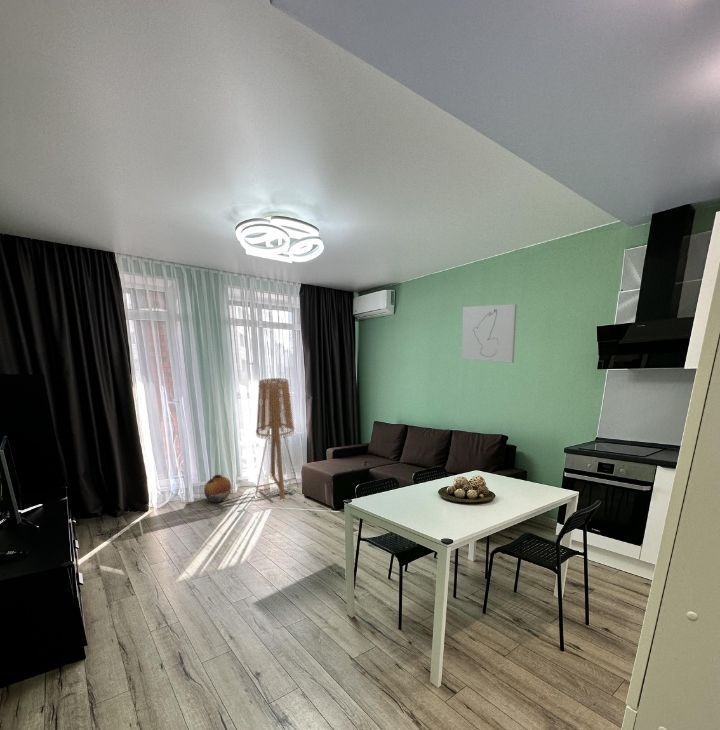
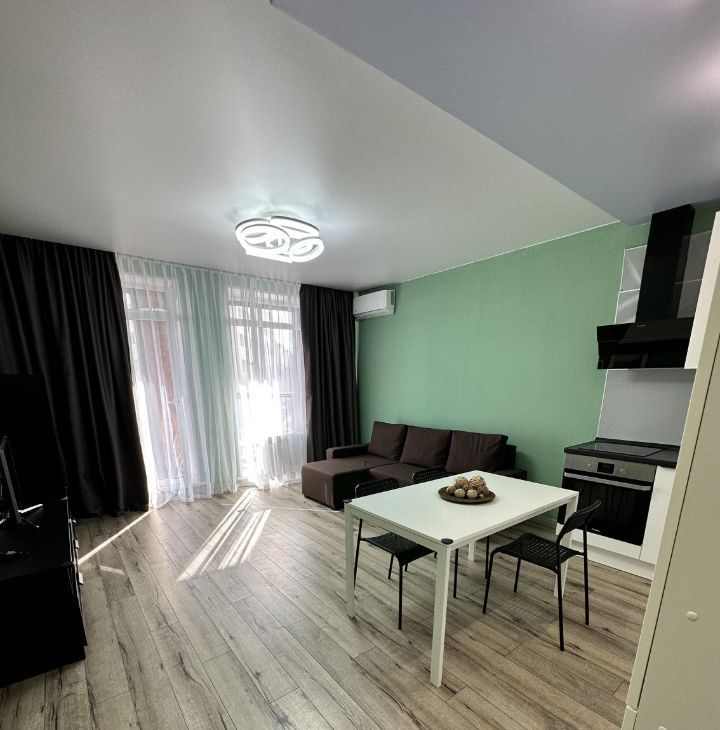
- floor lamp [254,377,300,501]
- wall art [461,303,518,364]
- vase [203,474,232,503]
